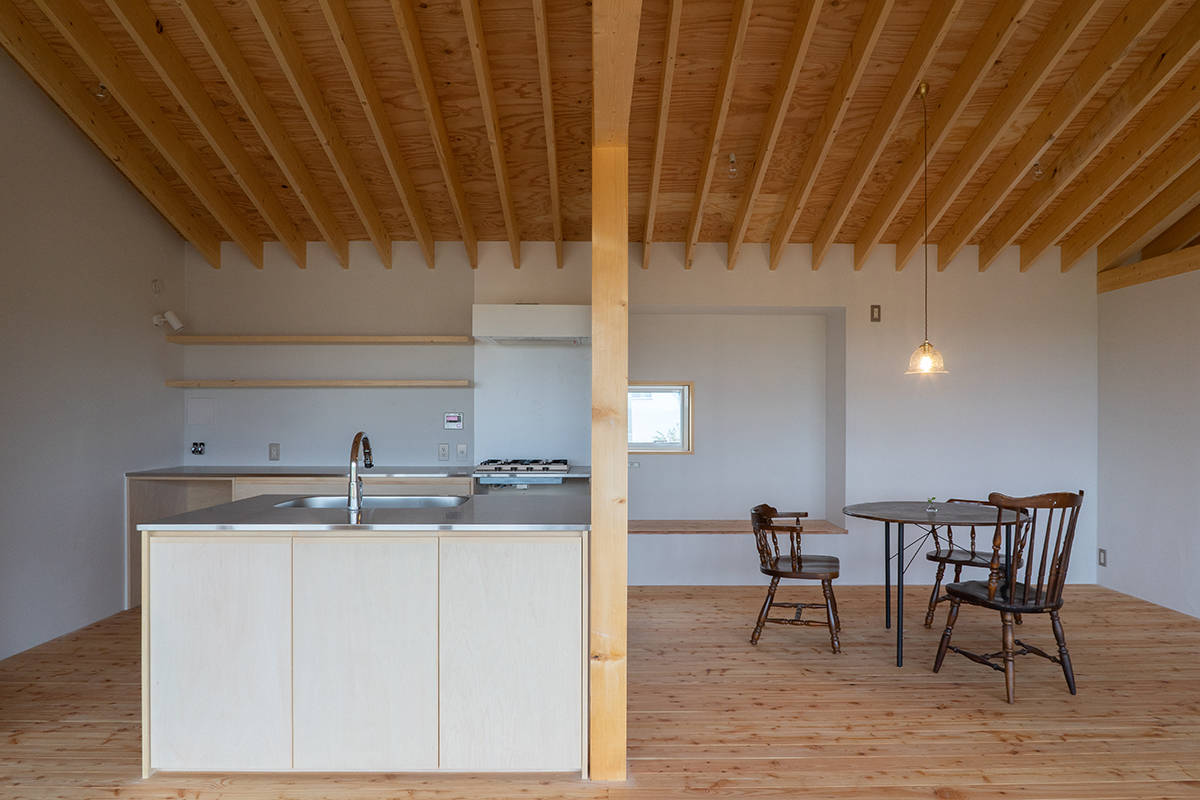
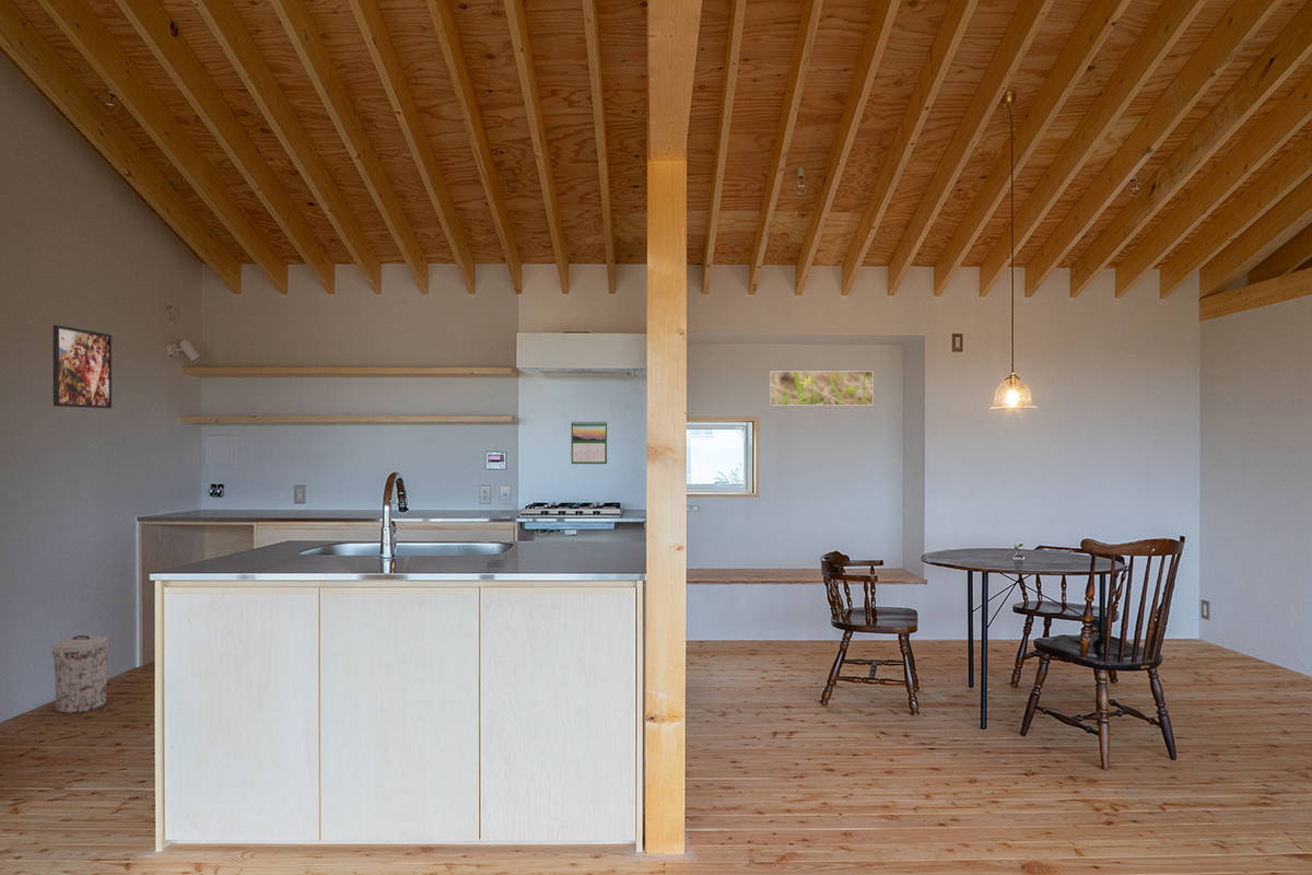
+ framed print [52,324,113,410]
+ calendar [571,419,608,465]
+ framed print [769,370,875,407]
+ trash can [50,634,112,714]
